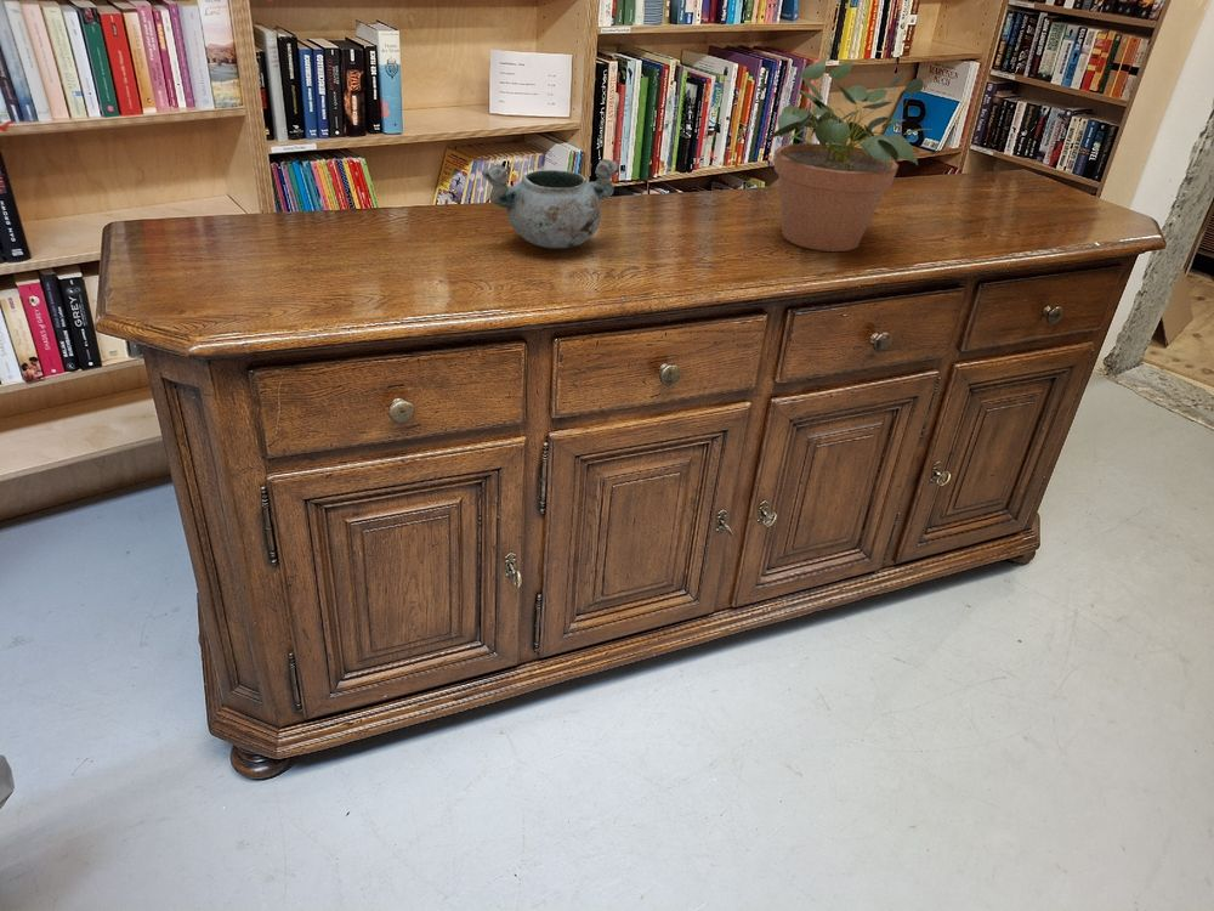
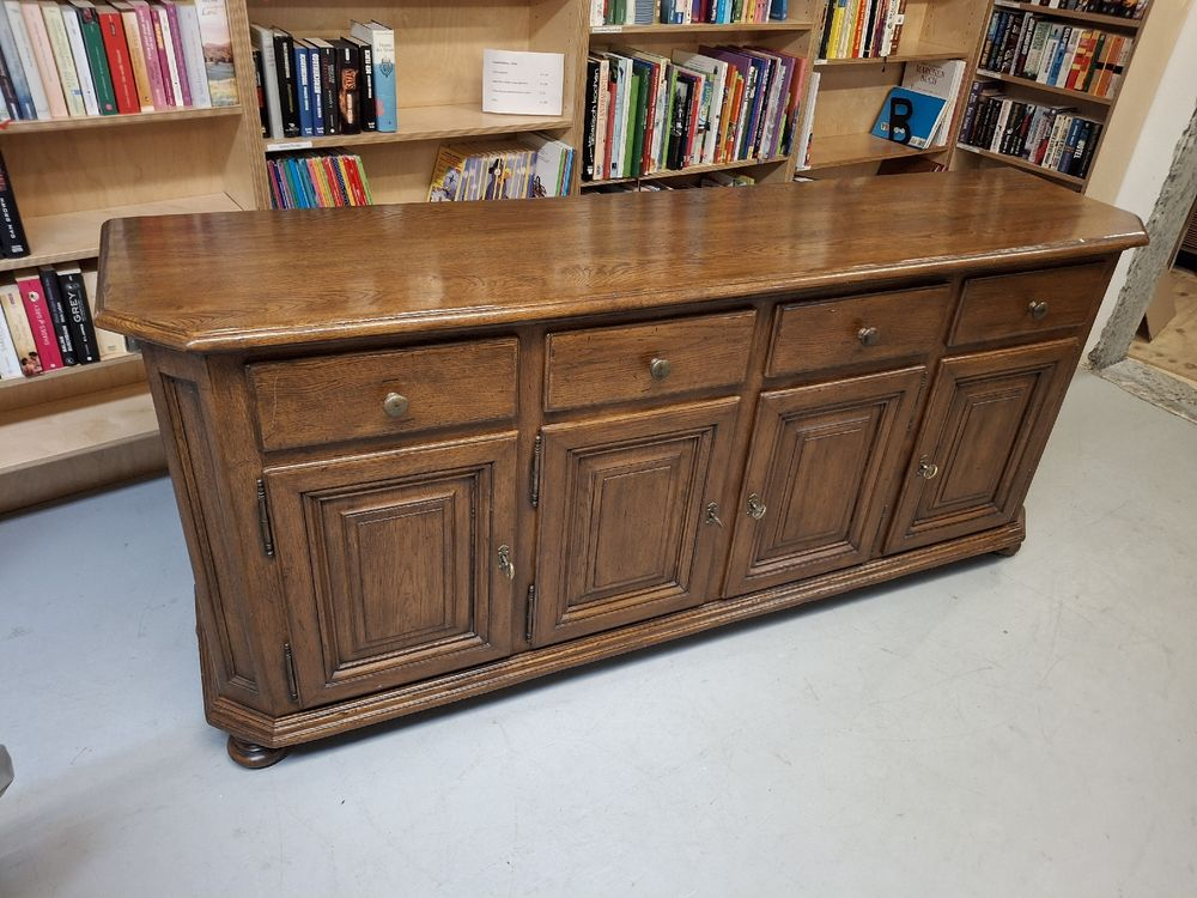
- decorative bowl [481,158,620,250]
- potted plant [762,60,932,253]
